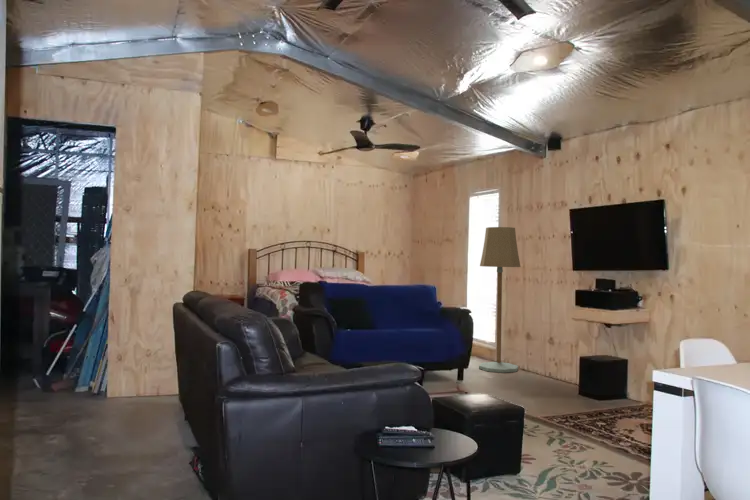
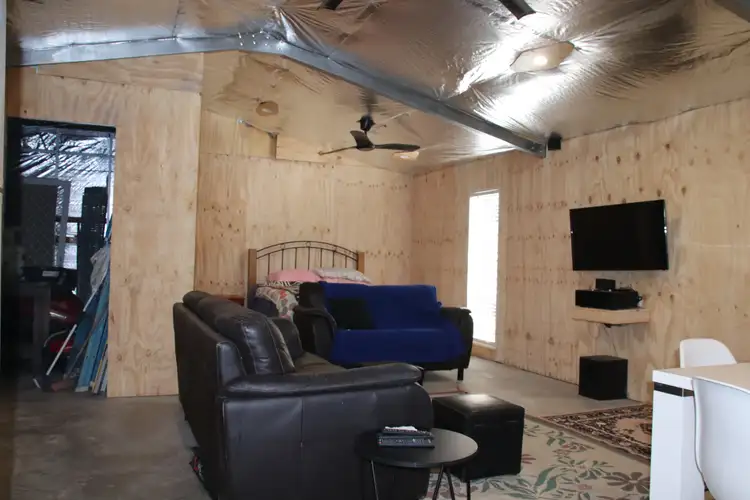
- floor lamp [478,226,522,374]
